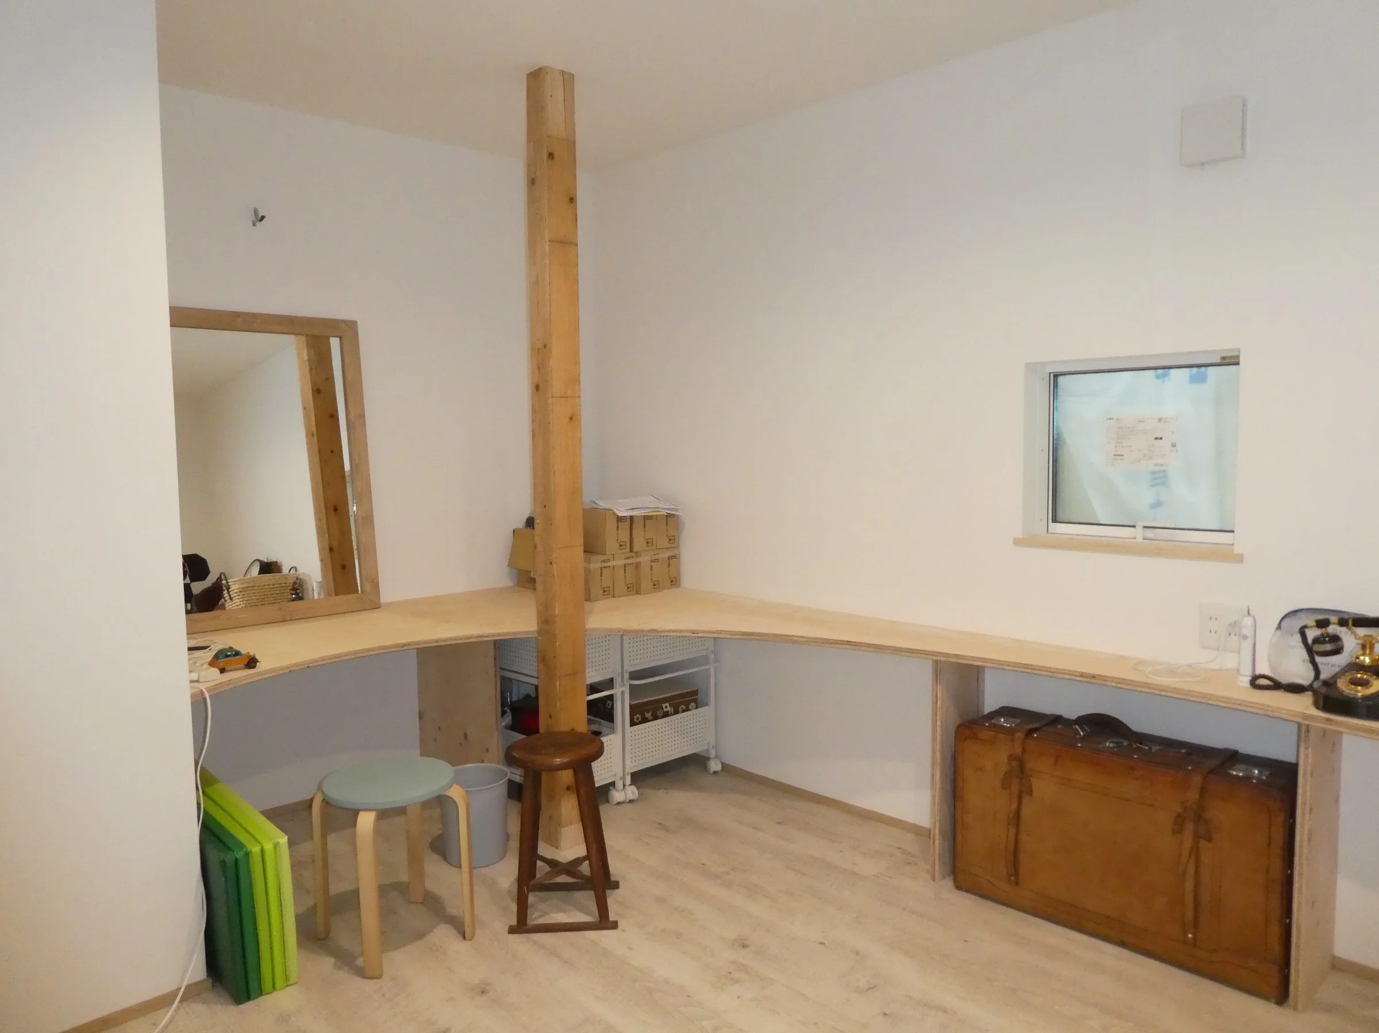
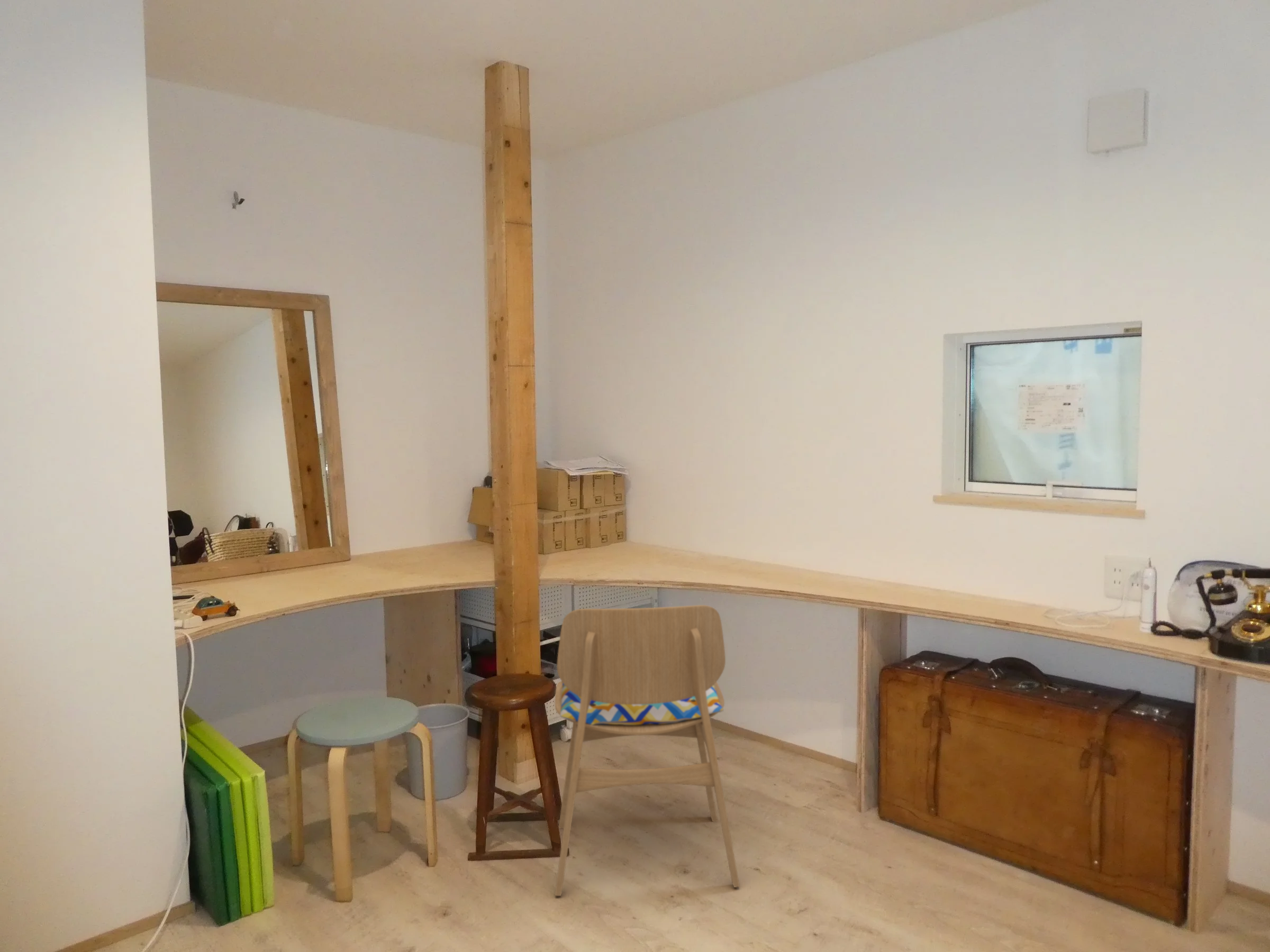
+ dining chair [555,605,740,896]
